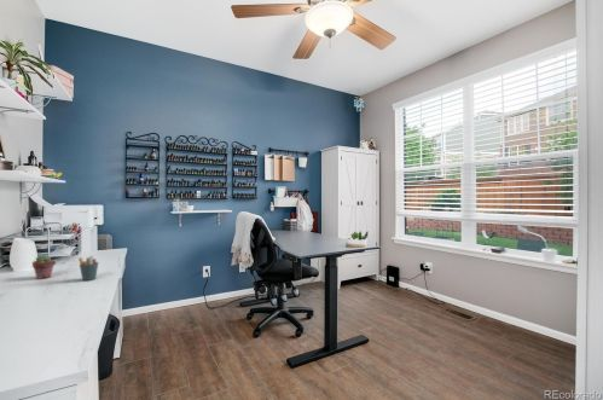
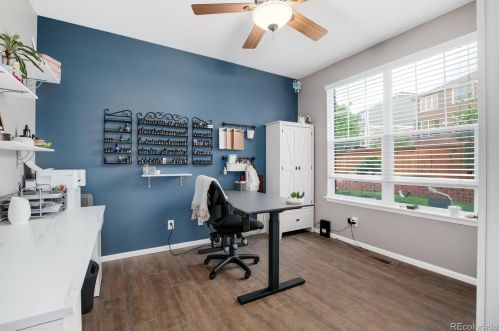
- pen holder [77,255,99,282]
- potted succulent [31,254,57,280]
